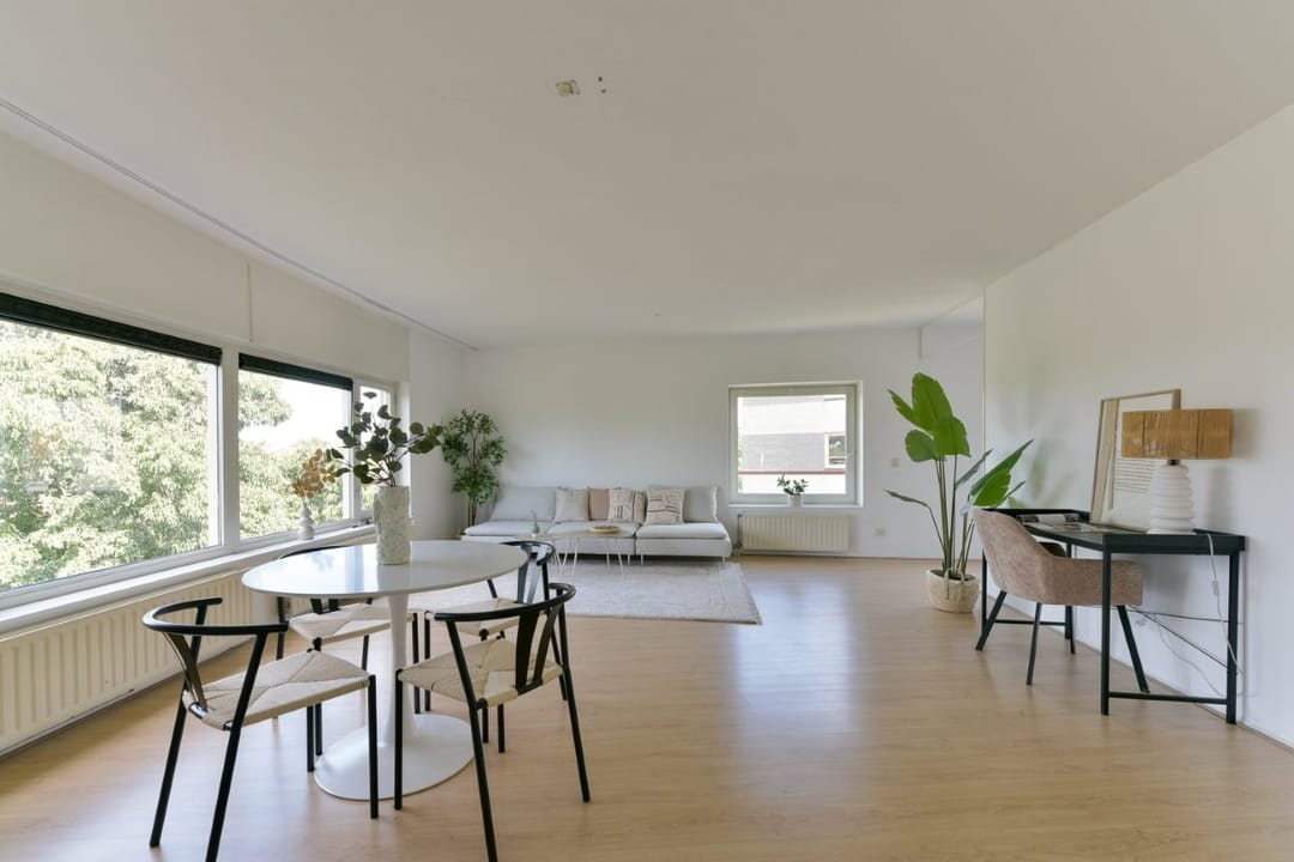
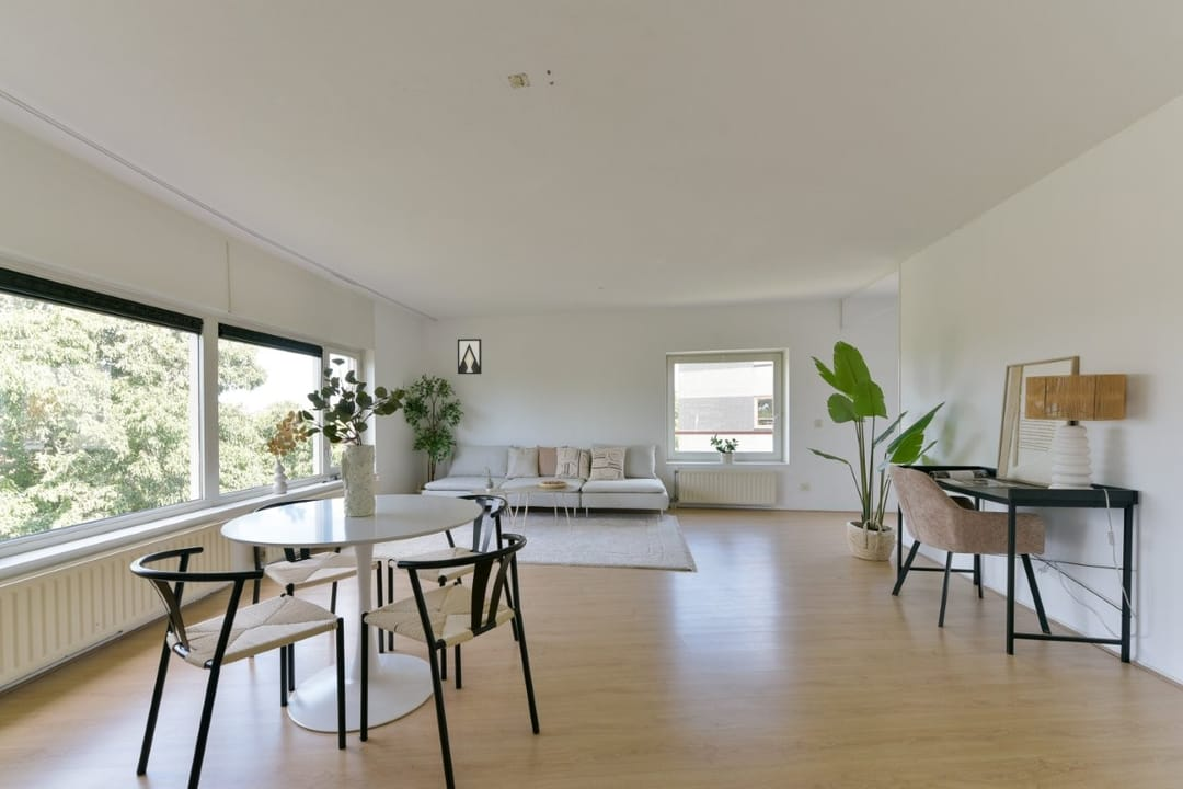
+ wall art [457,338,483,375]
